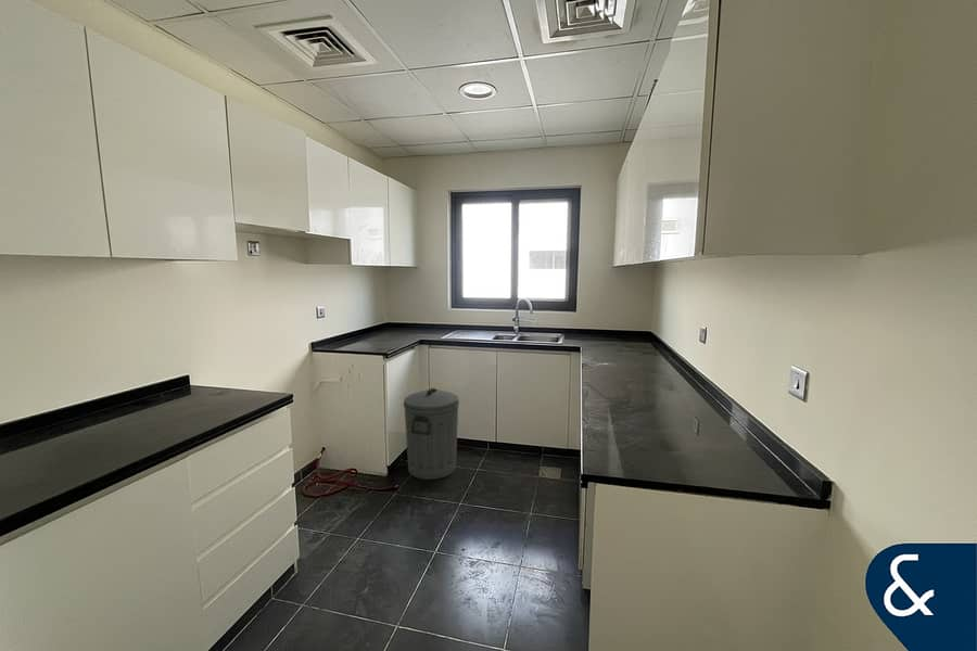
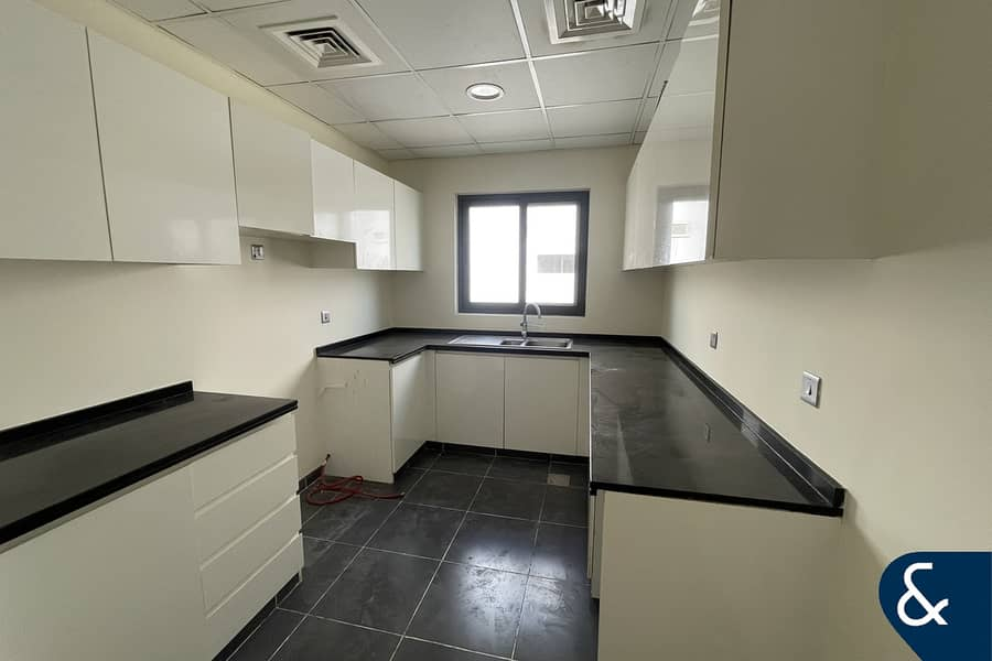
- trash can [403,387,460,481]
